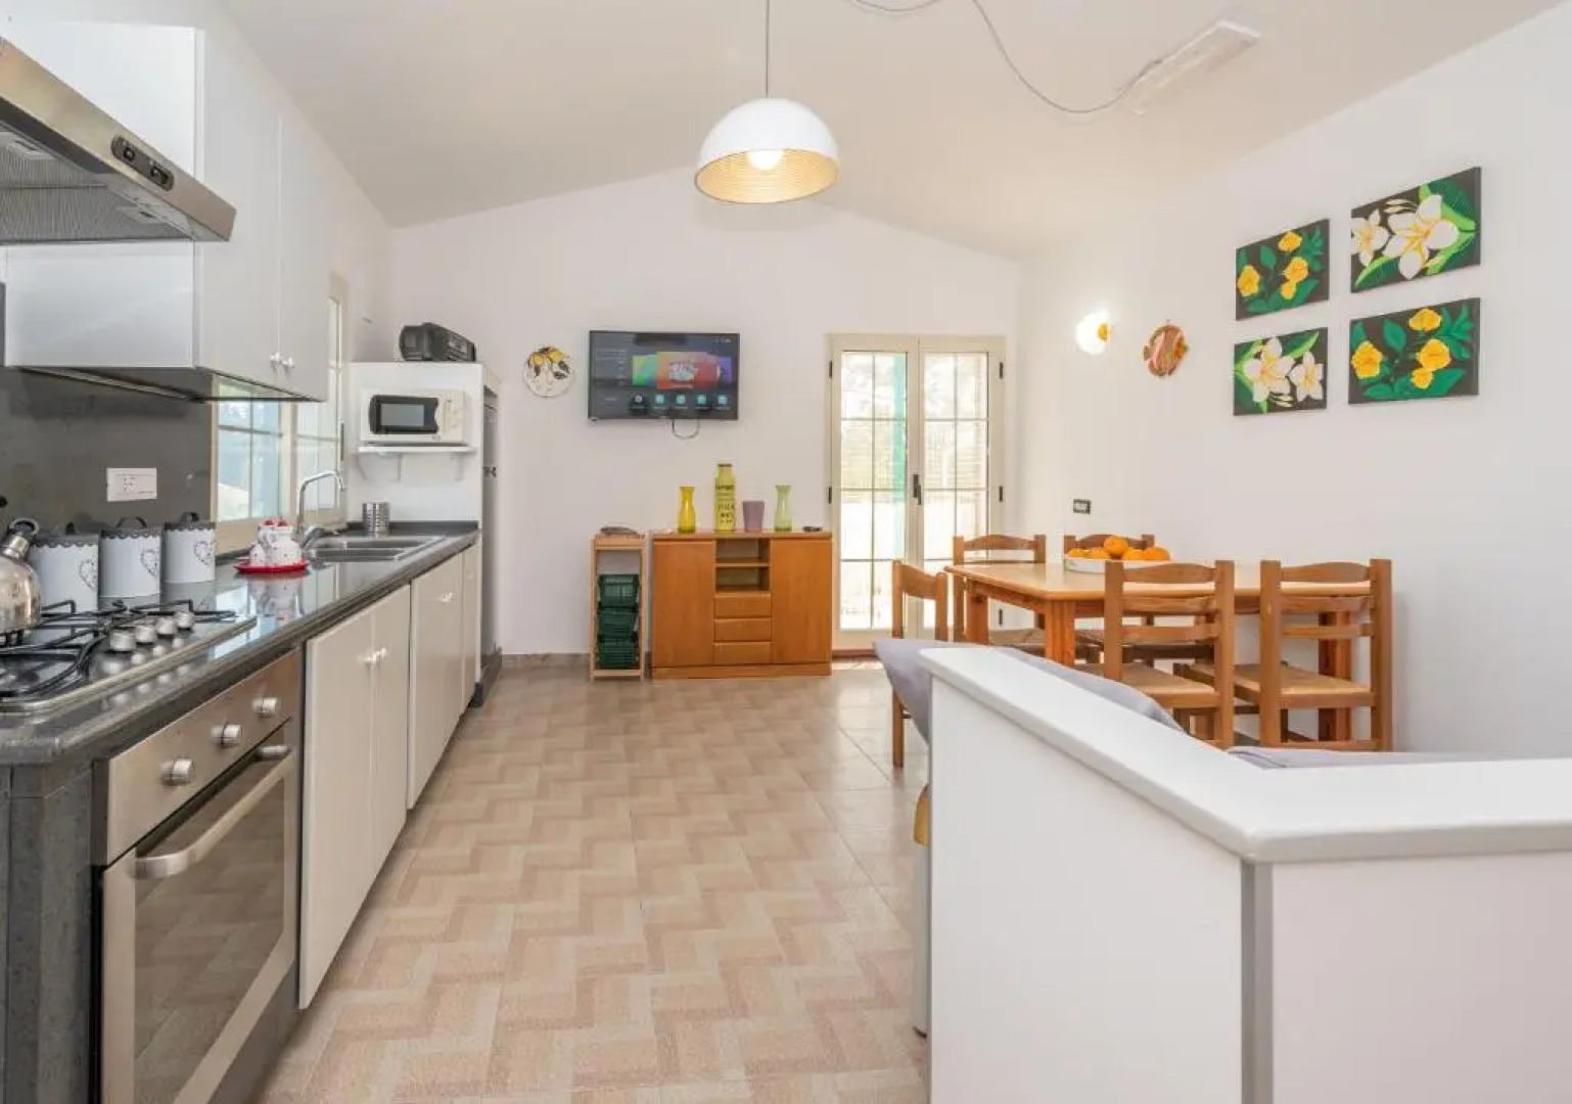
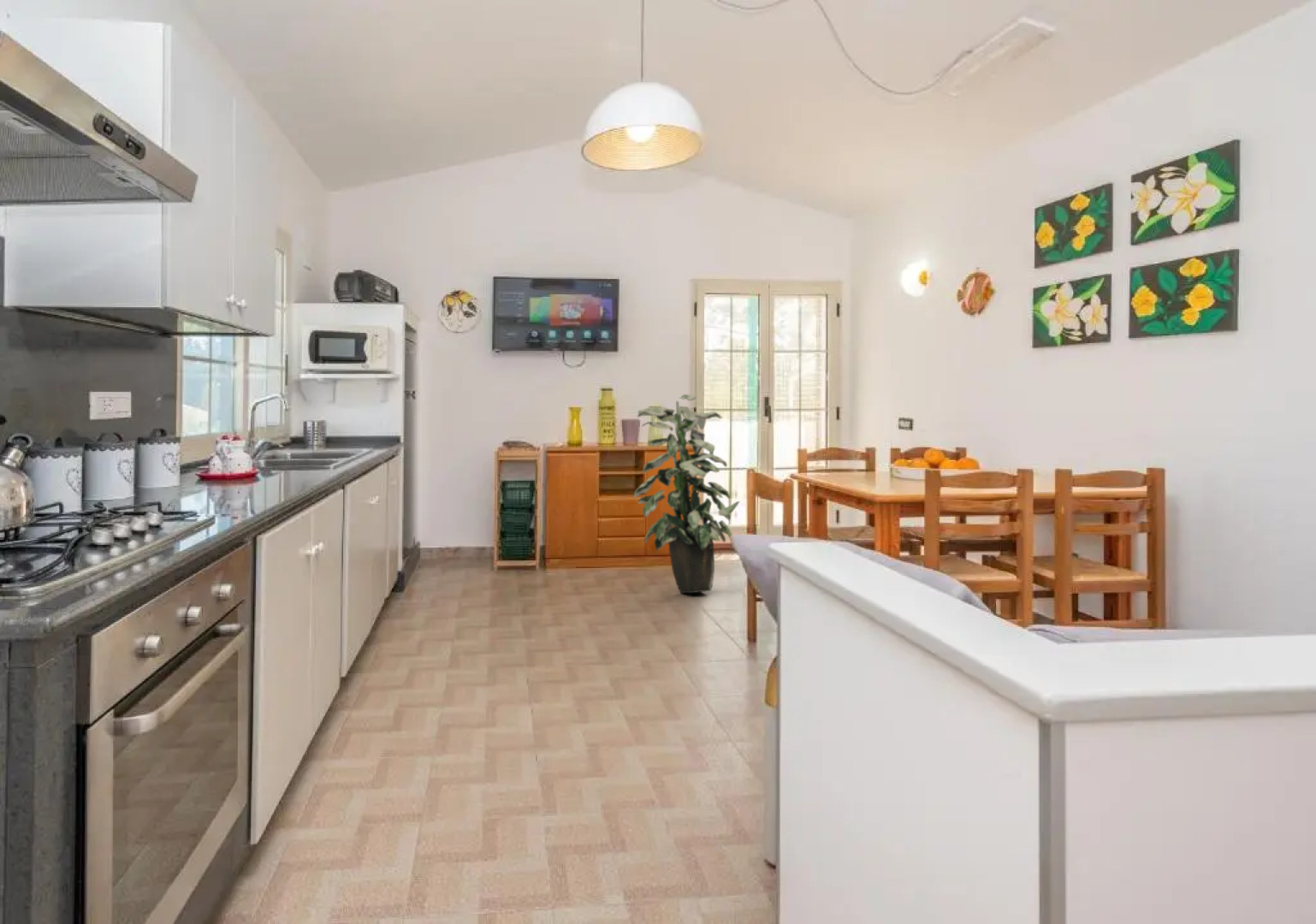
+ indoor plant [633,394,741,594]
